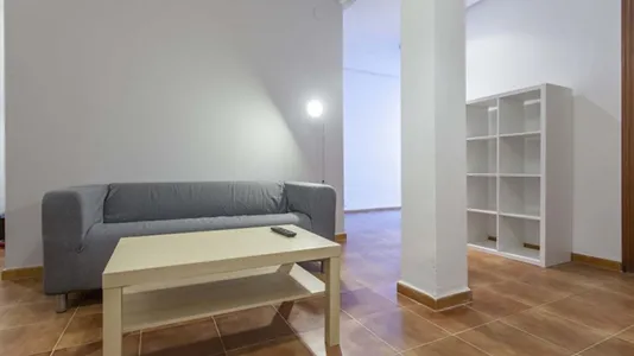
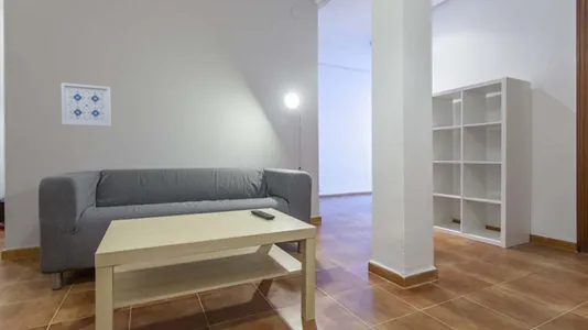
+ wall art [61,81,112,128]
